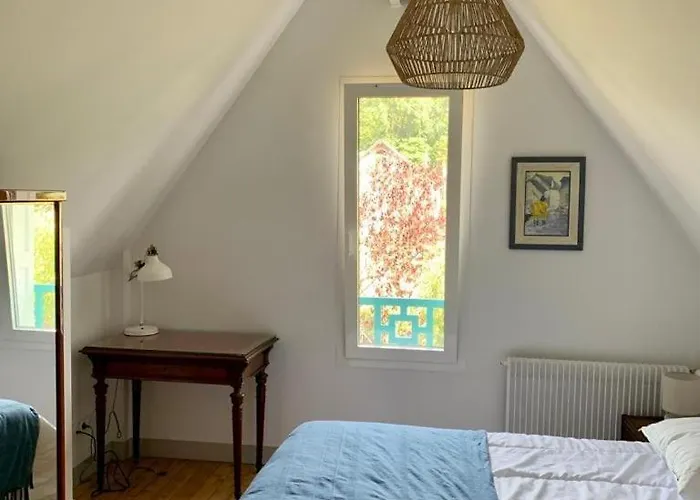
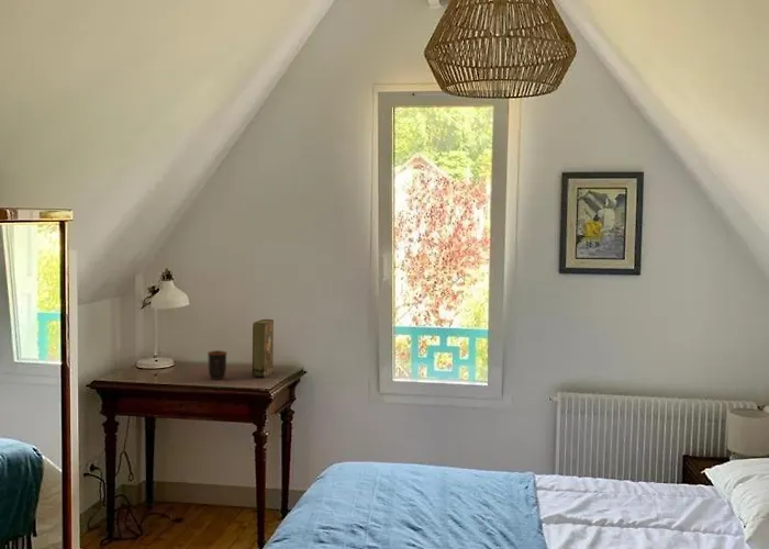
+ book [252,318,275,378]
+ mug [207,349,229,381]
